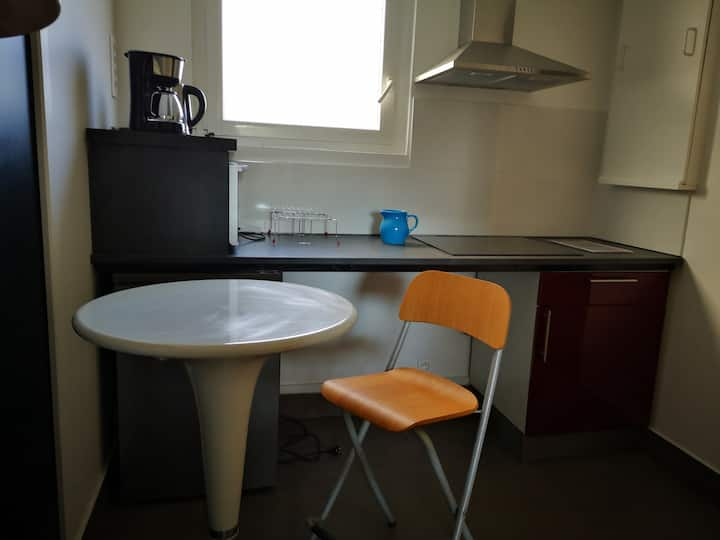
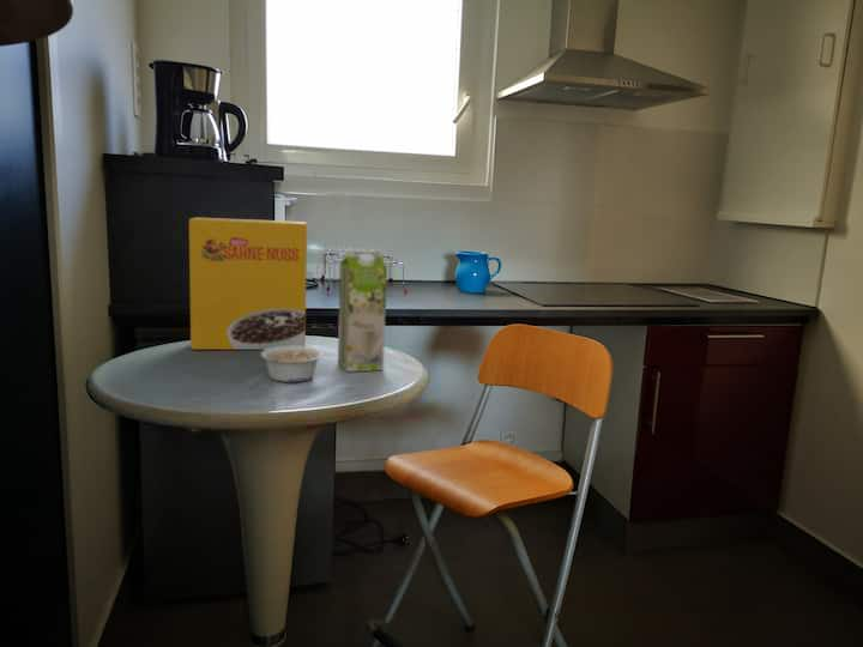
+ cereal box [188,216,308,351]
+ legume [259,345,324,383]
+ milk carton [337,250,388,373]
